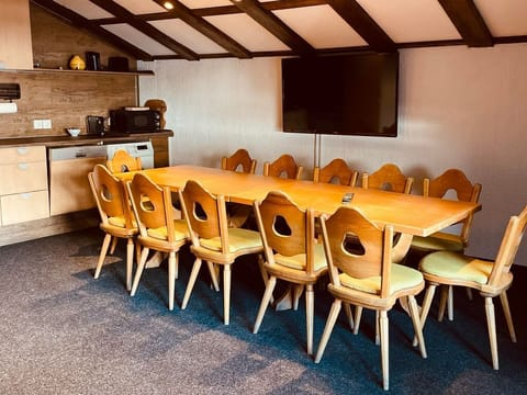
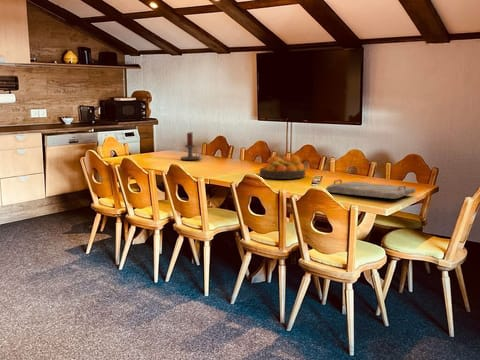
+ serving tray [325,178,417,200]
+ candle holder [180,131,203,161]
+ fruit bowl [259,155,307,180]
